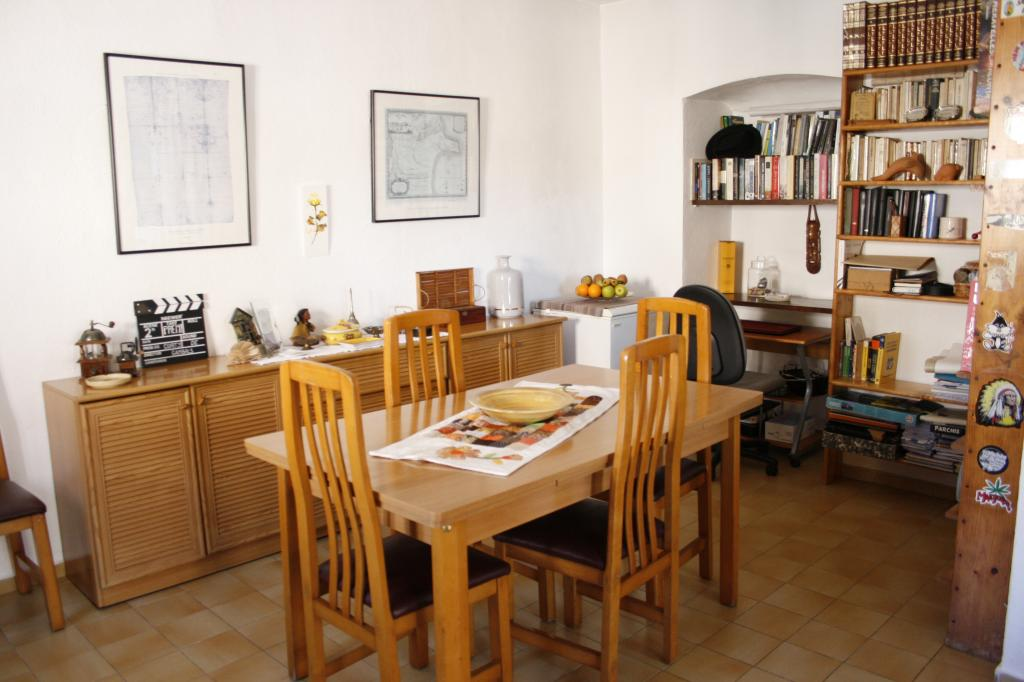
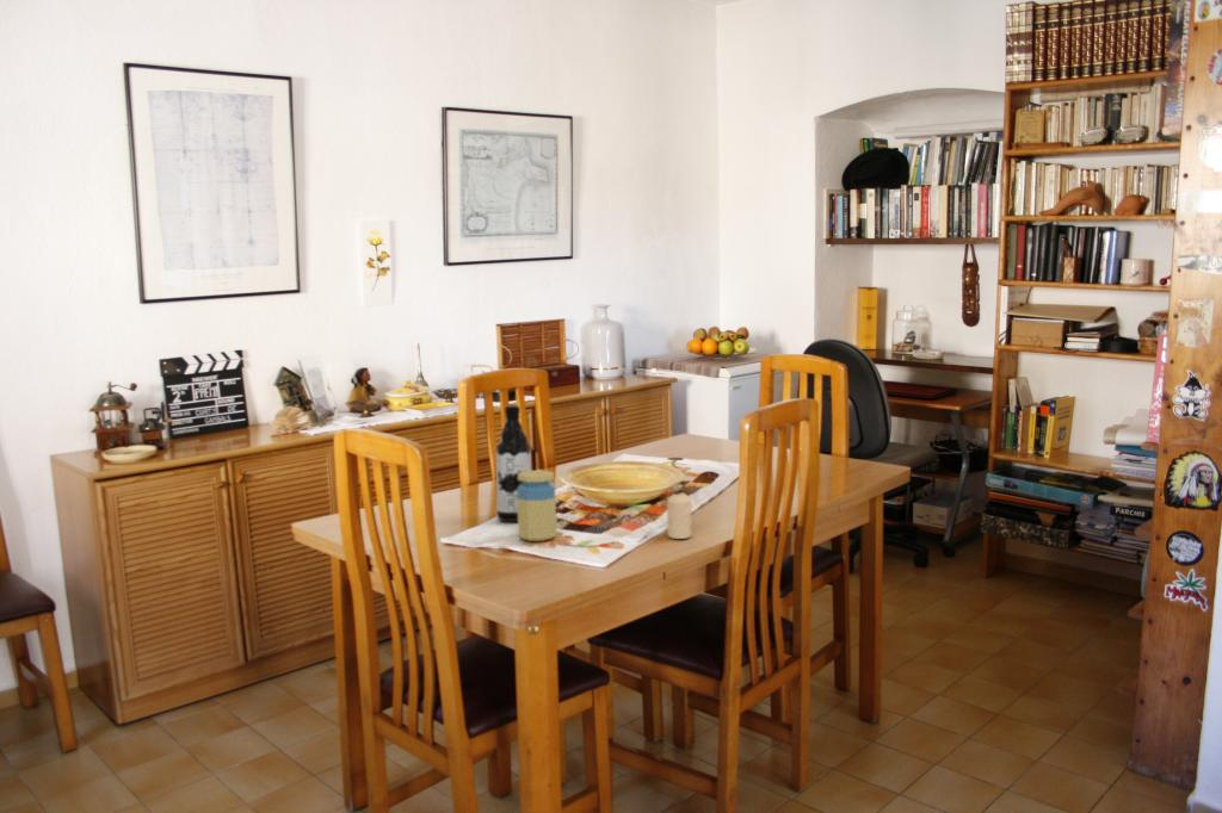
+ jar [517,470,557,542]
+ water bottle [494,404,532,522]
+ candle [666,491,692,540]
